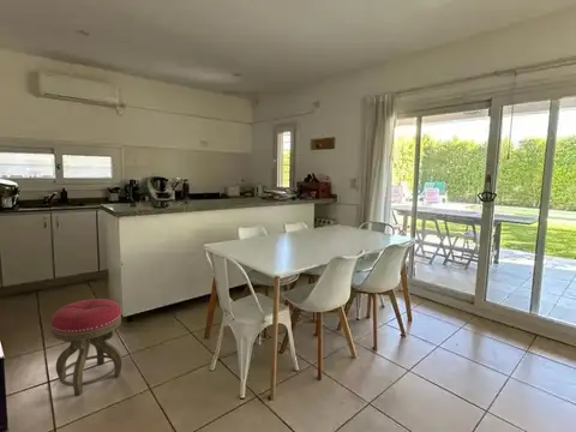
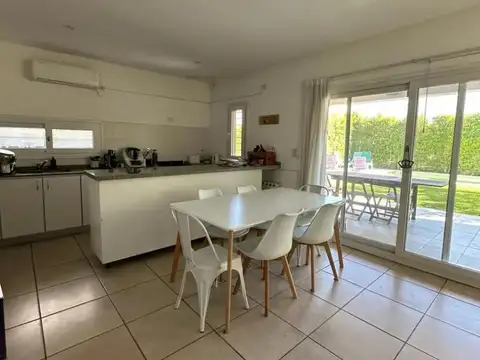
- stool [50,298,124,396]
